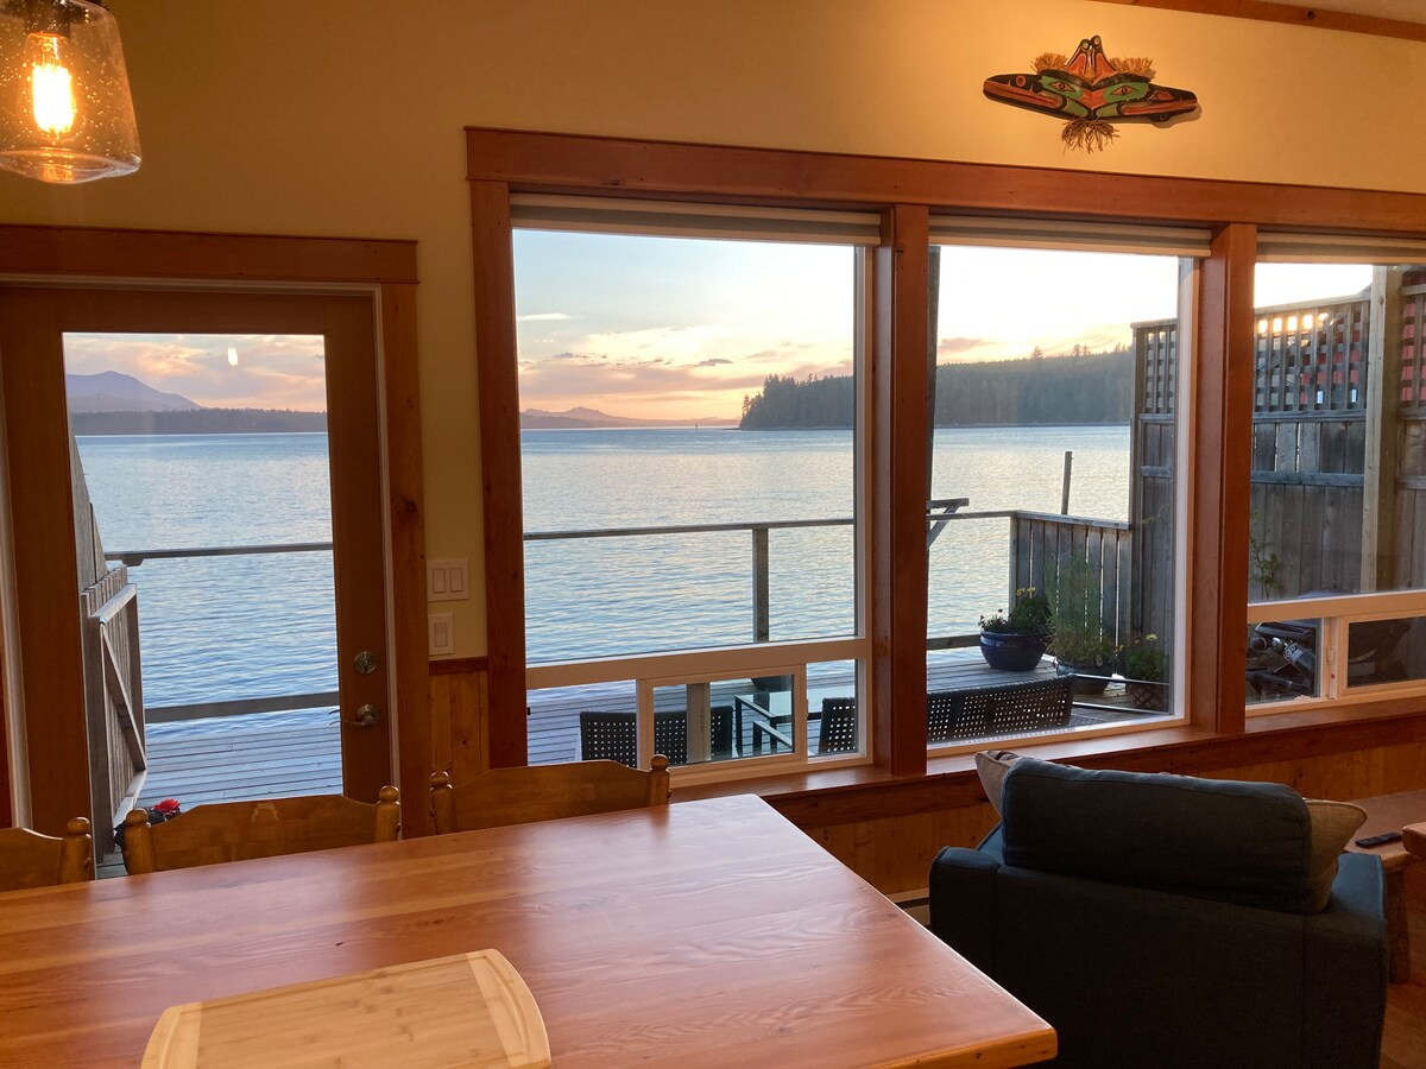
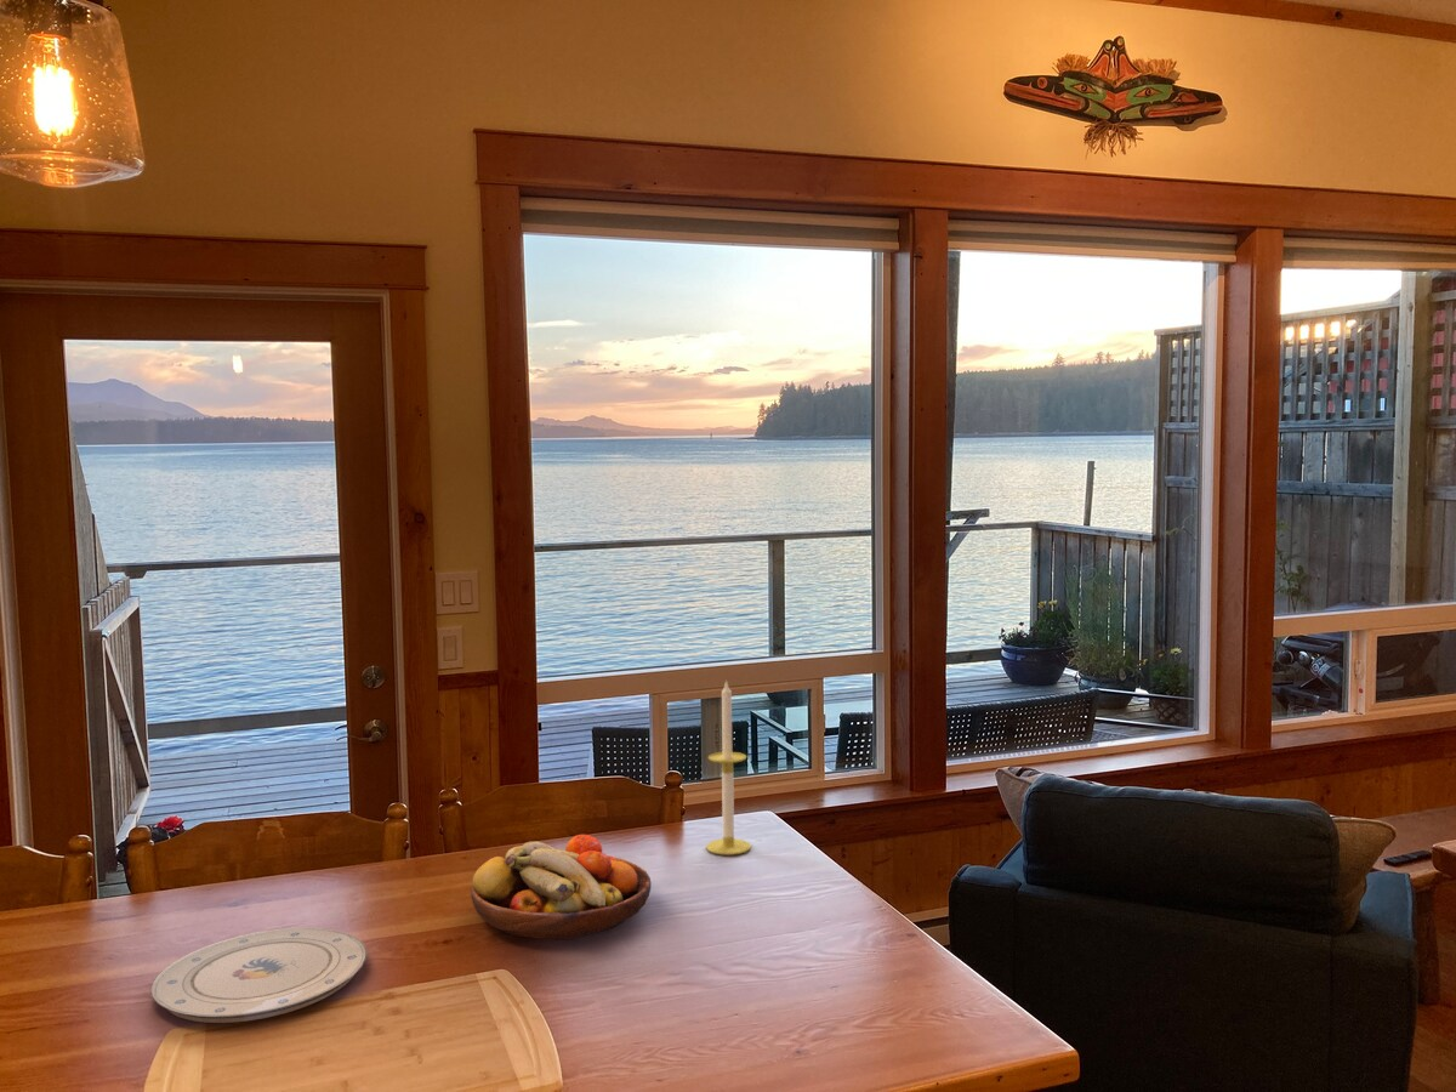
+ fruit bowl [470,834,653,940]
+ candle [705,678,752,857]
+ plate [150,927,369,1024]
